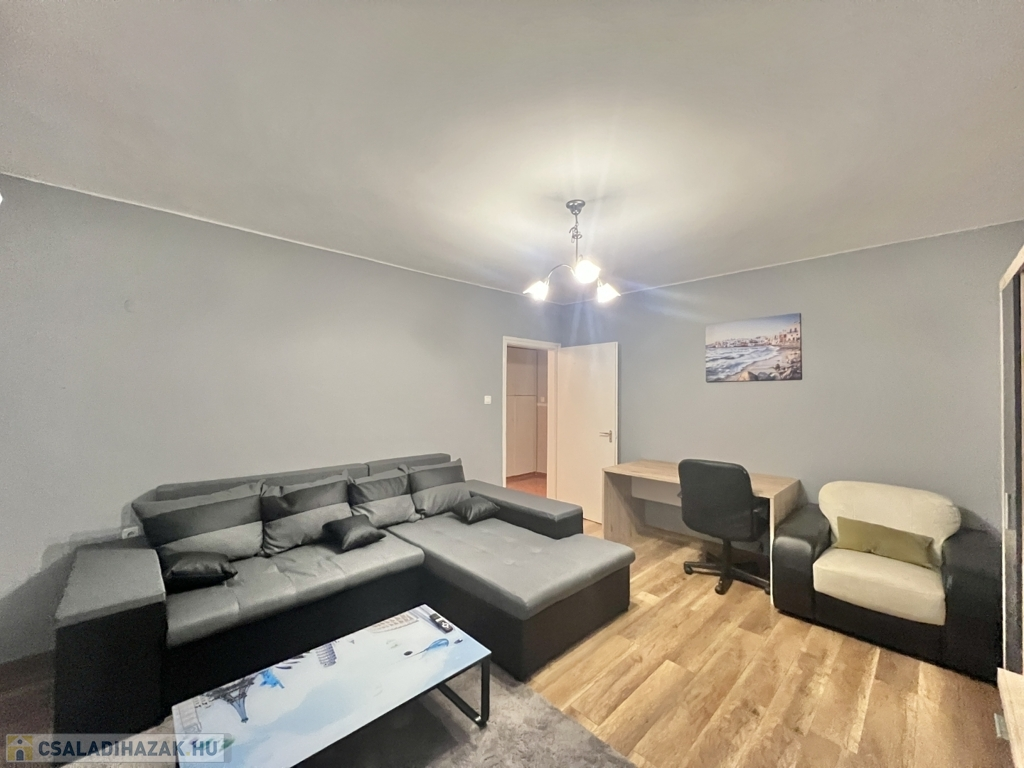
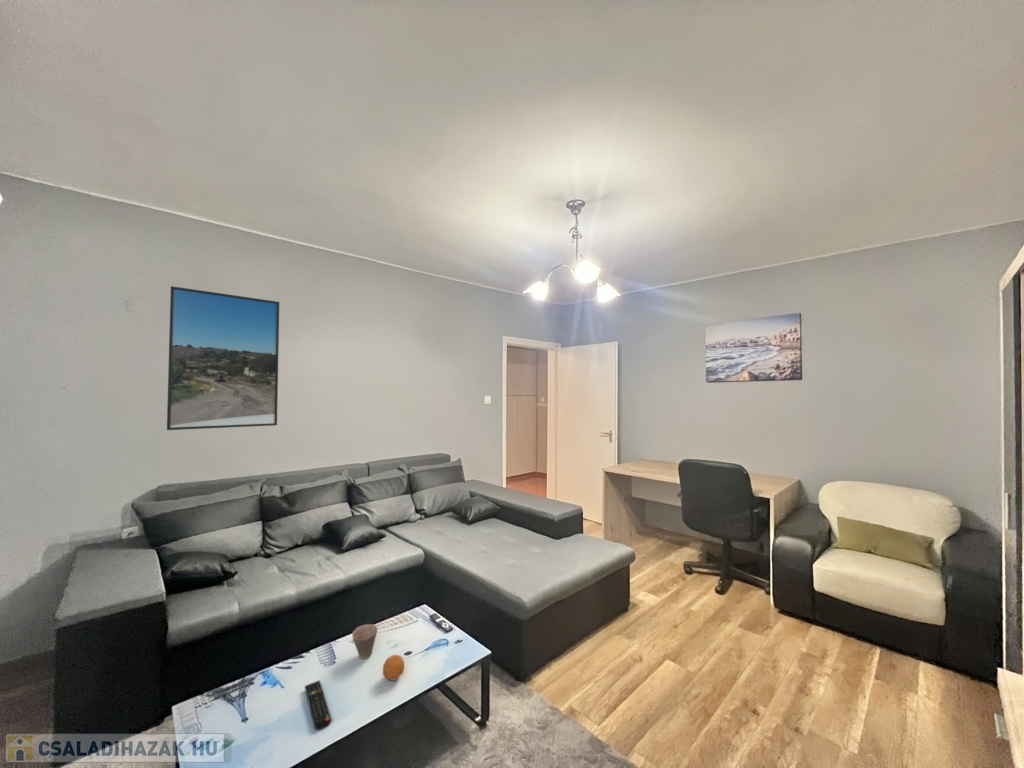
+ fruit [382,654,405,681]
+ remote control [304,679,332,730]
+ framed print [166,285,280,431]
+ cup [351,623,378,660]
